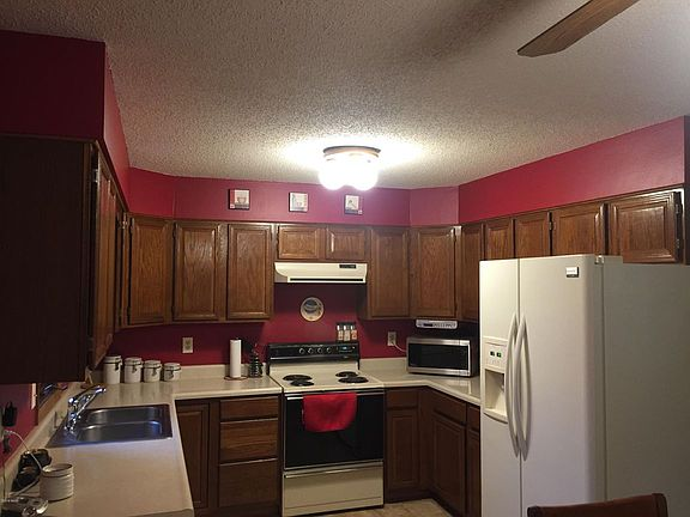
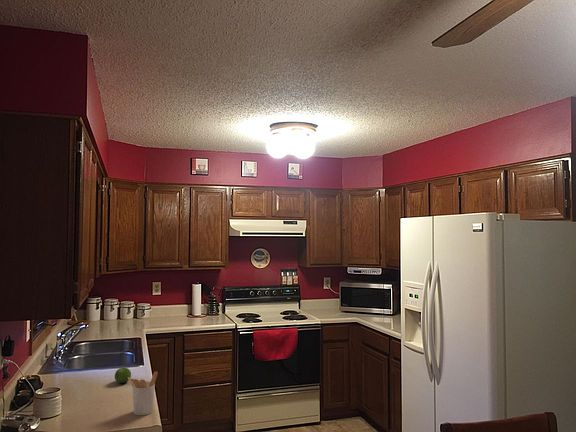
+ fruit [114,367,132,384]
+ utensil holder [128,371,159,416]
